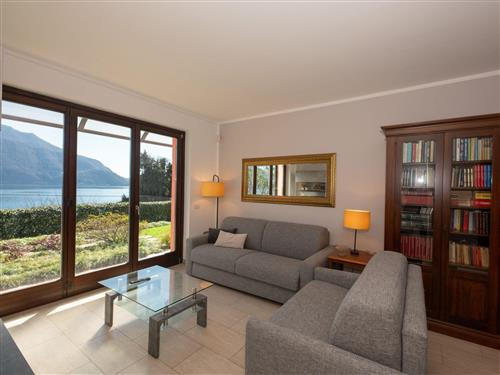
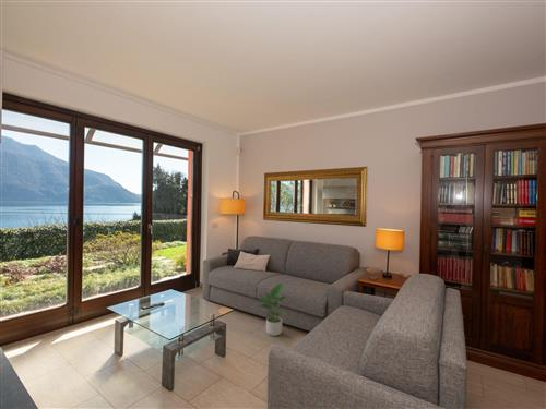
+ potted plant [256,282,288,337]
